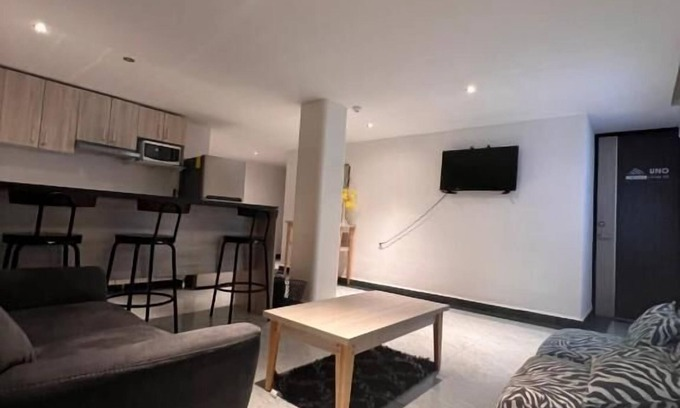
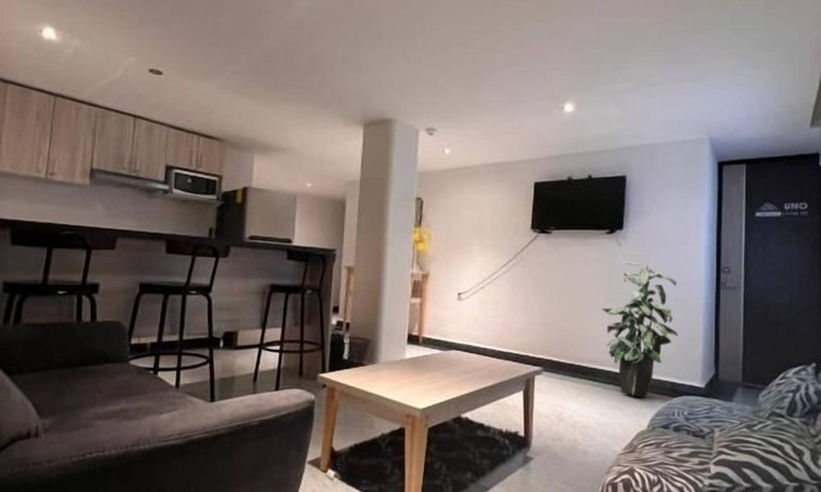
+ indoor plant [600,260,679,399]
